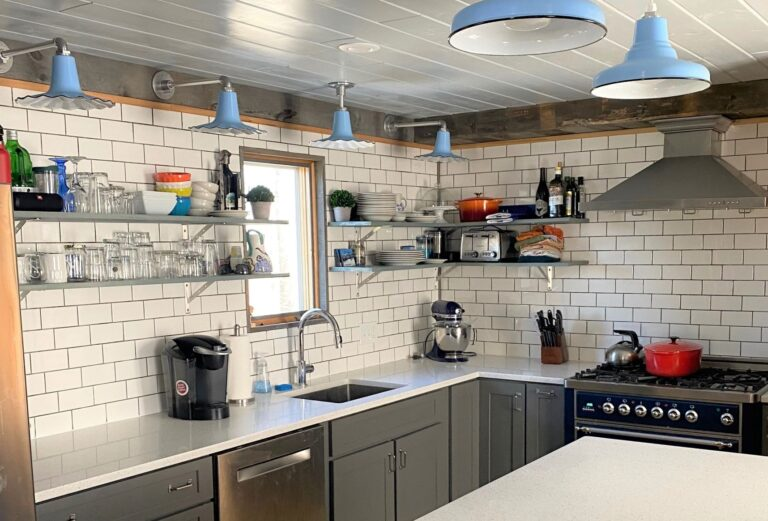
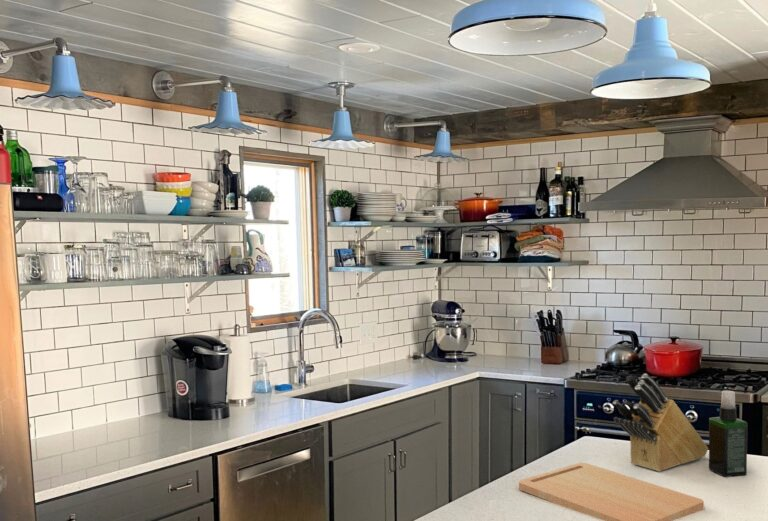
+ spray bottle [708,390,748,478]
+ cutting board [518,462,705,521]
+ knife block [612,373,709,473]
